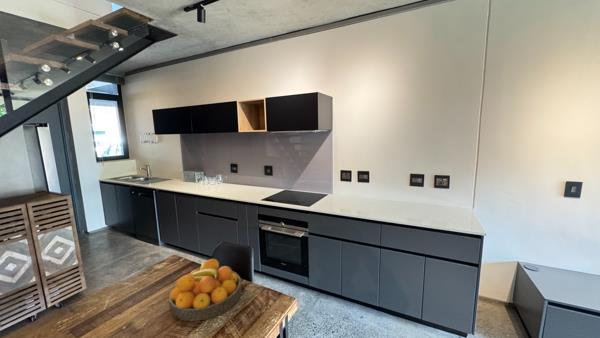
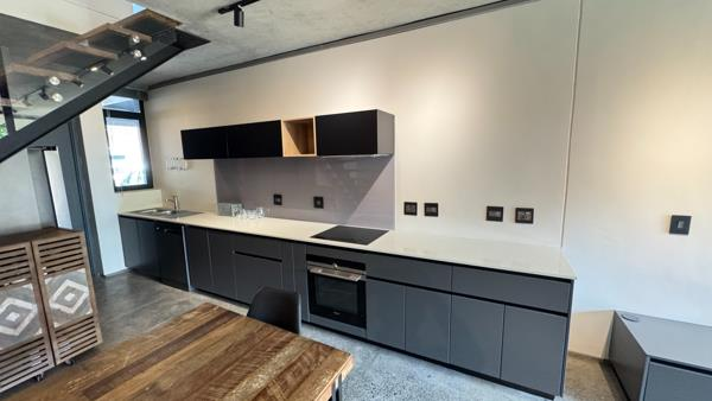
- fruit bowl [168,258,243,322]
